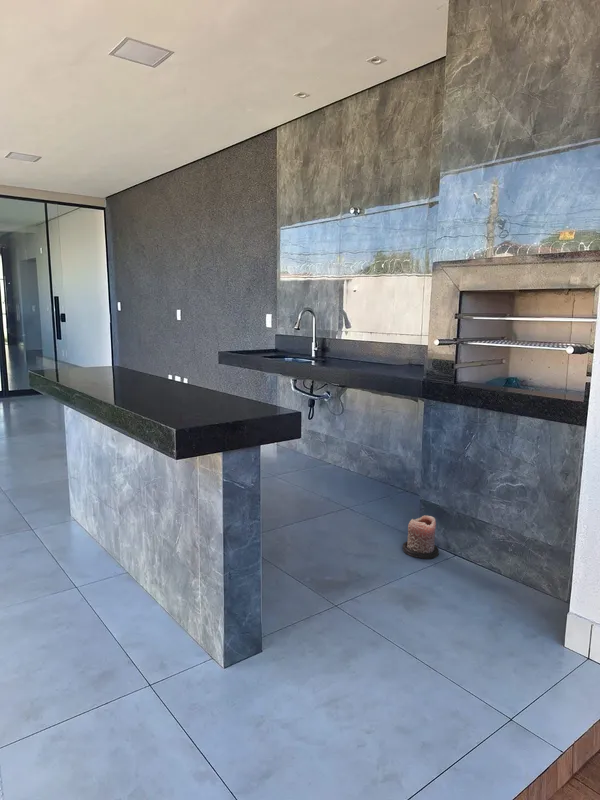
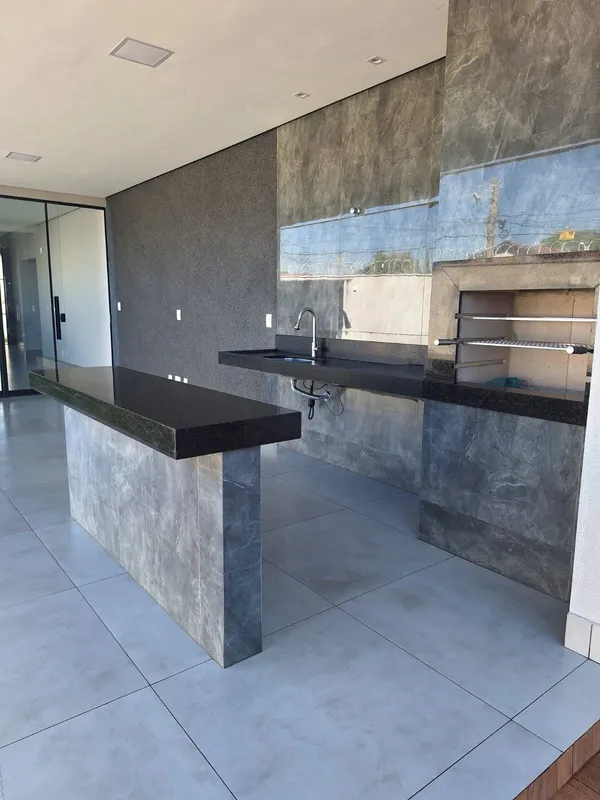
- candle [402,515,440,560]
